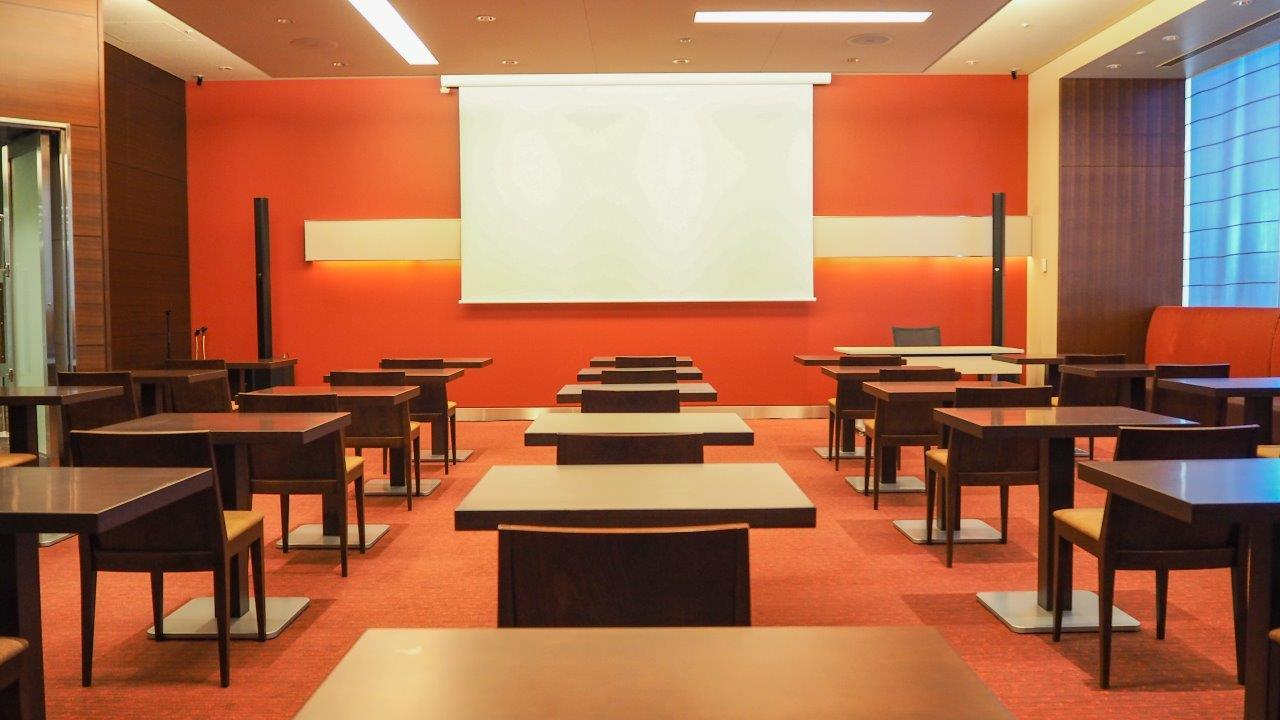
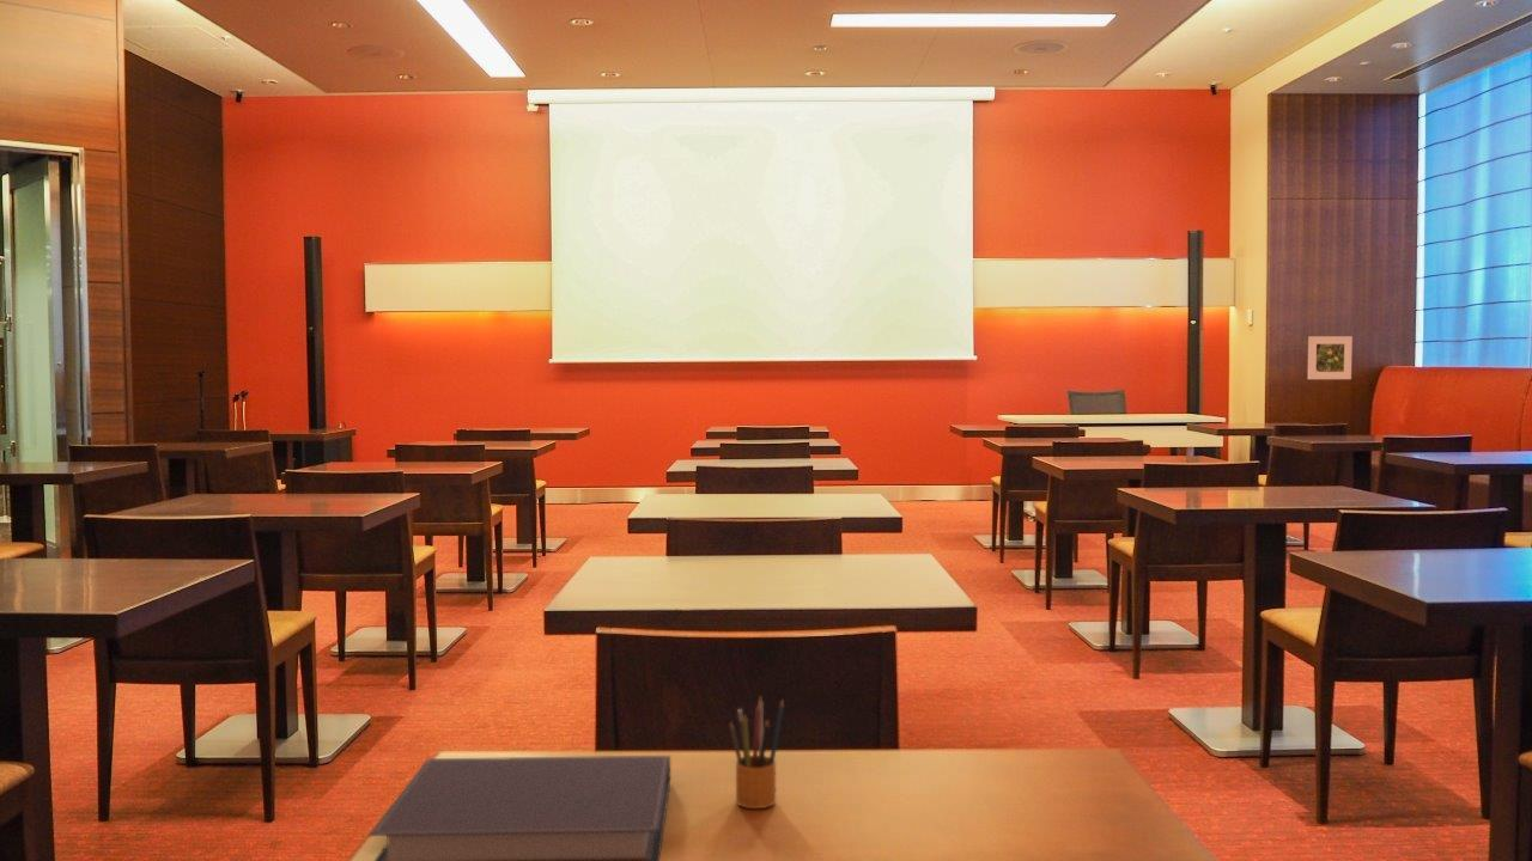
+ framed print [1307,335,1354,380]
+ notebook [367,755,671,861]
+ pencil box [729,694,785,810]
